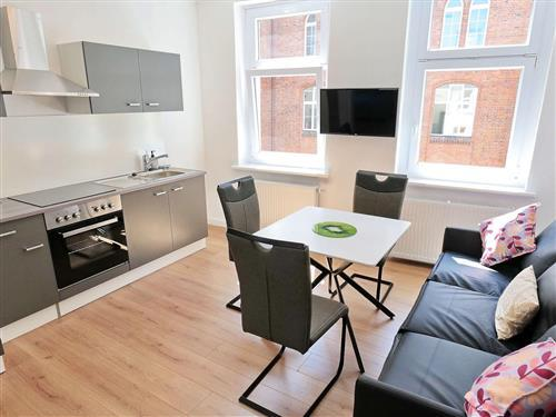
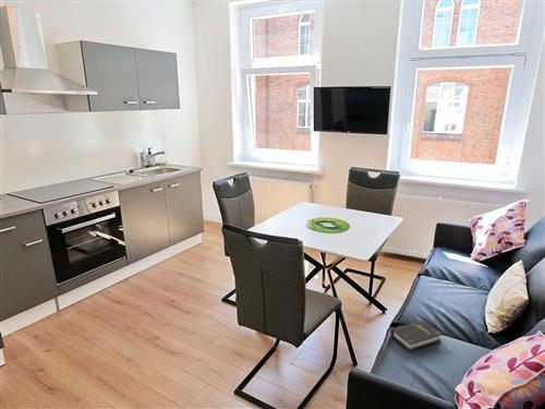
+ hardback book [390,320,444,352]
